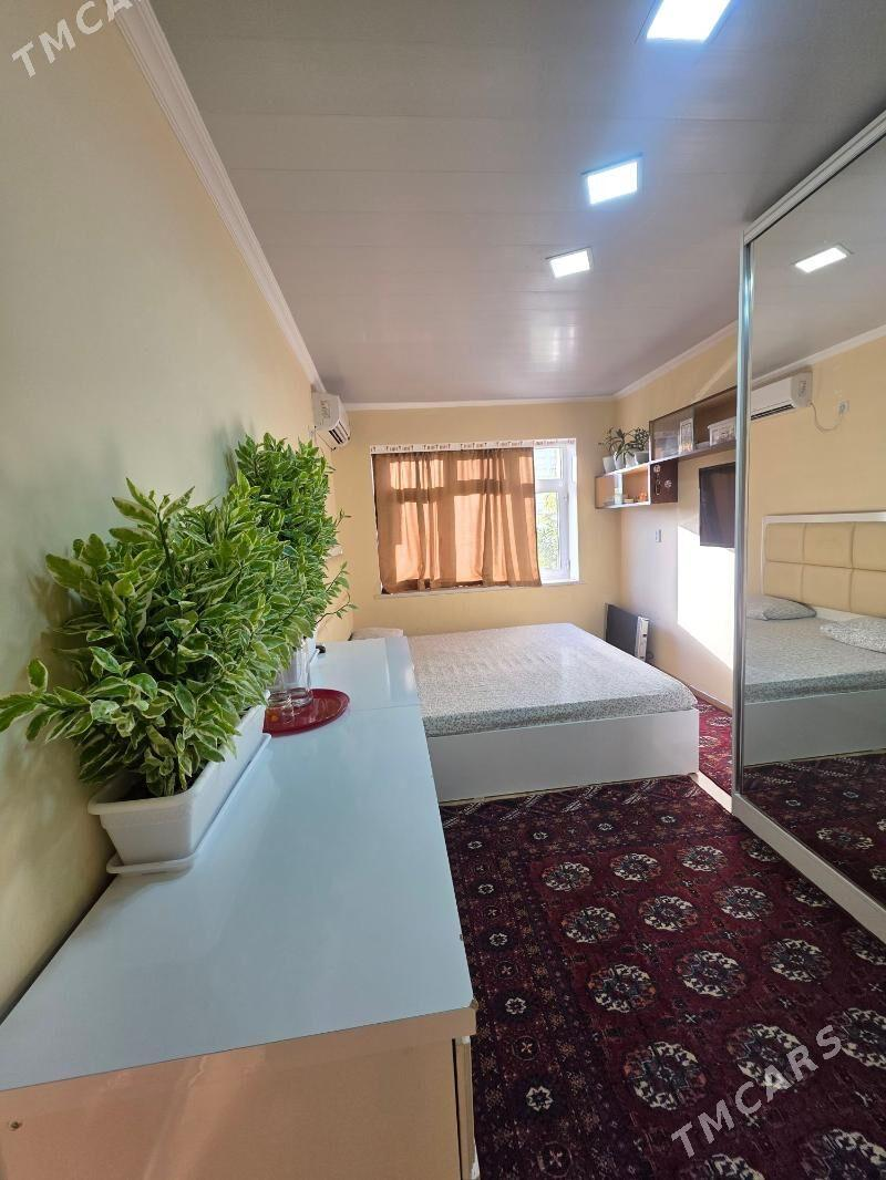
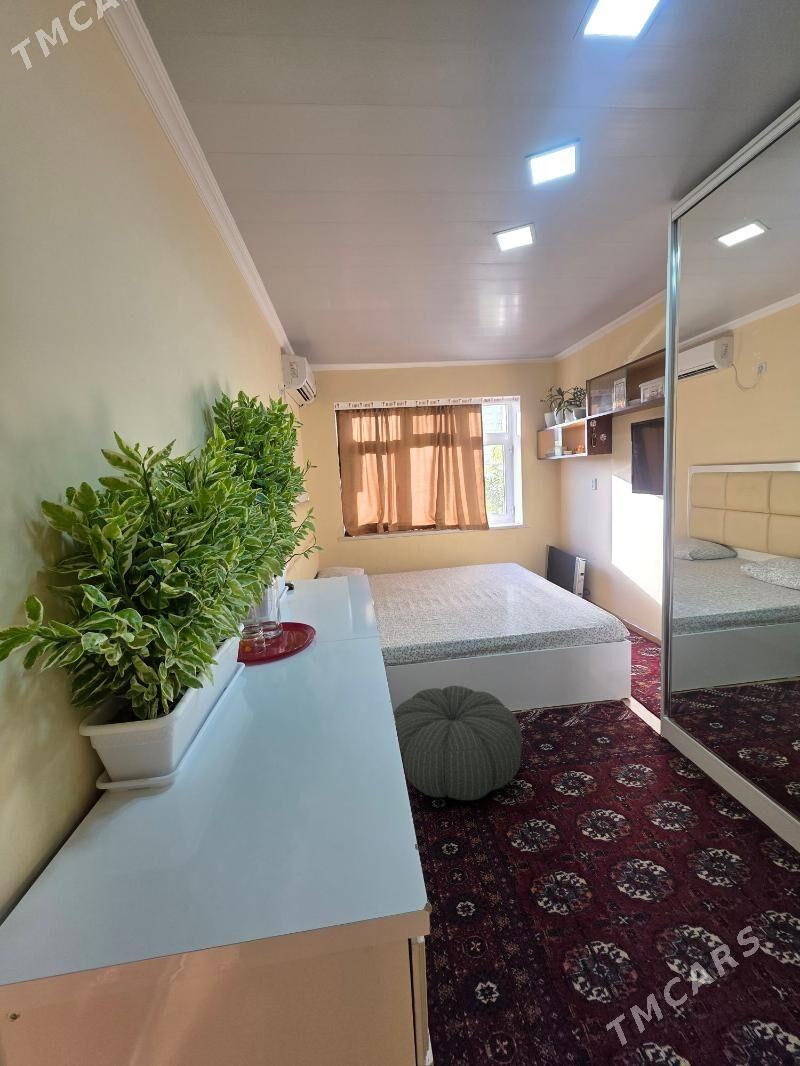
+ pouf [393,685,523,801]
